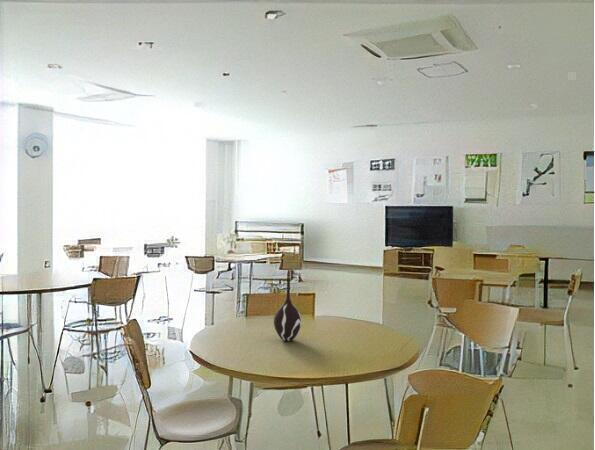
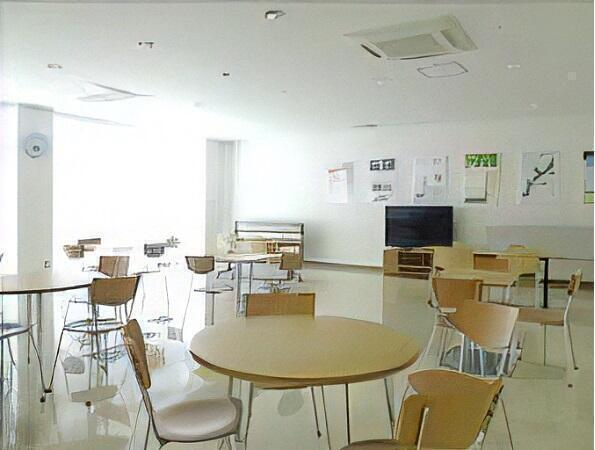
- vase [273,278,303,342]
